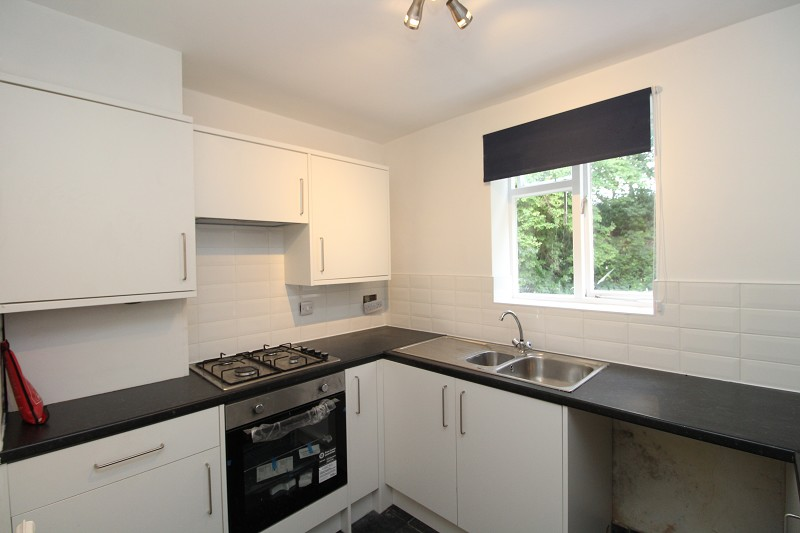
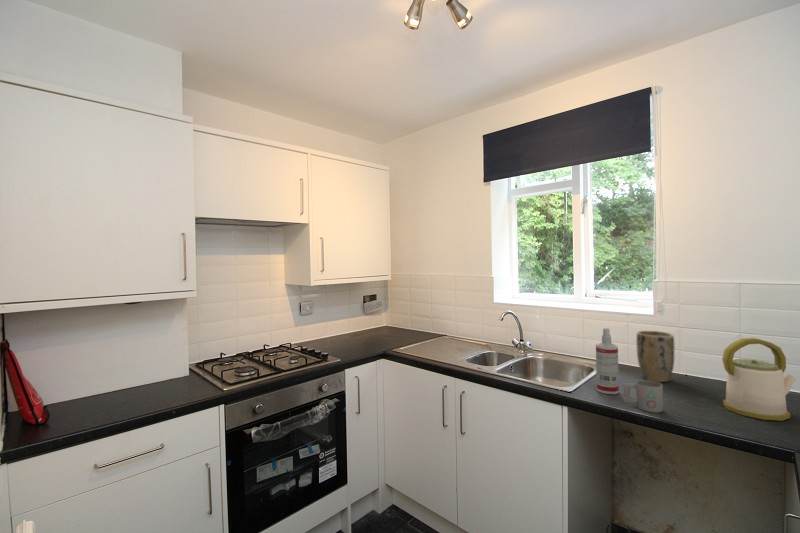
+ spray bottle [595,327,620,395]
+ kettle [721,337,798,422]
+ plant pot [635,330,676,383]
+ mug [622,379,664,413]
